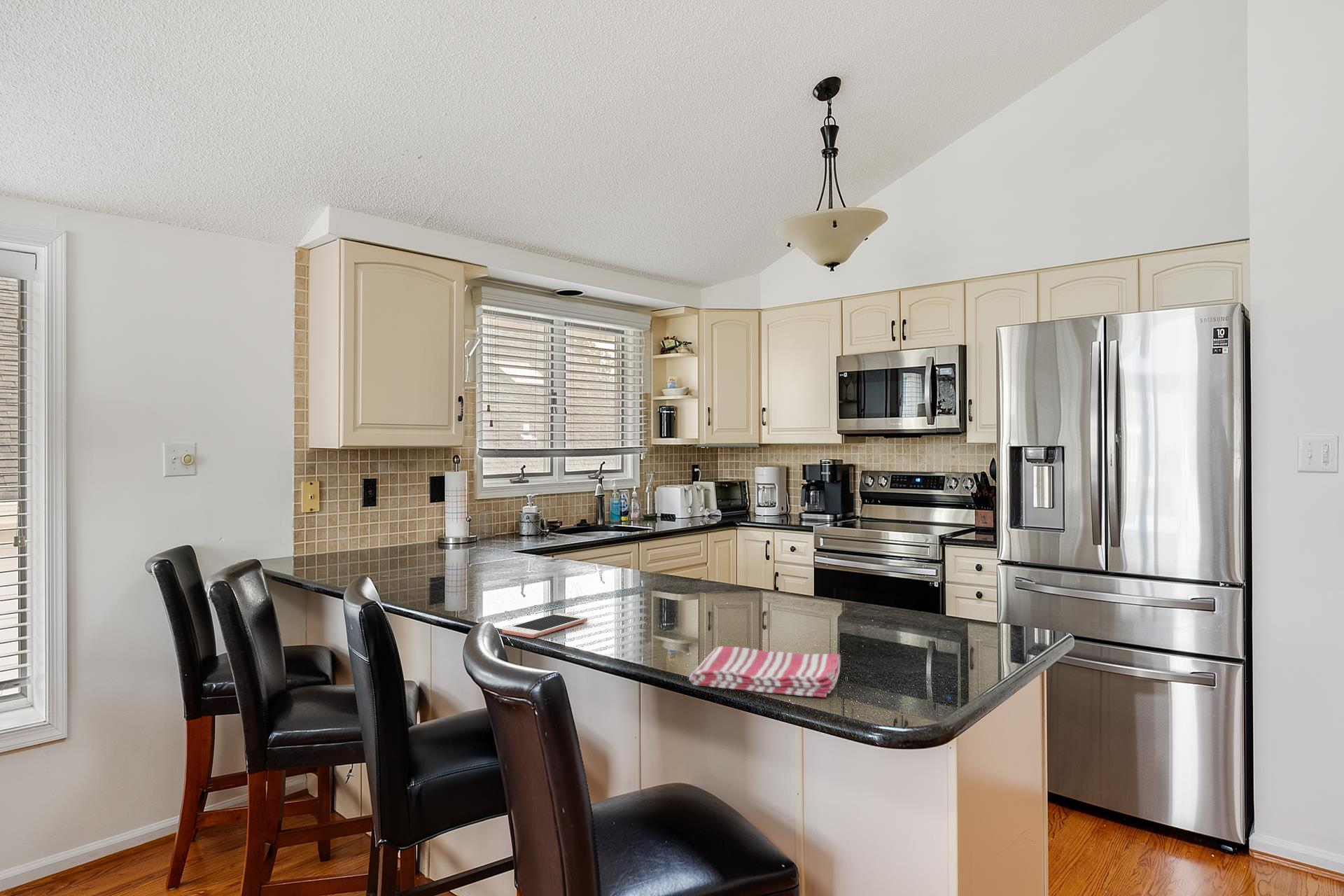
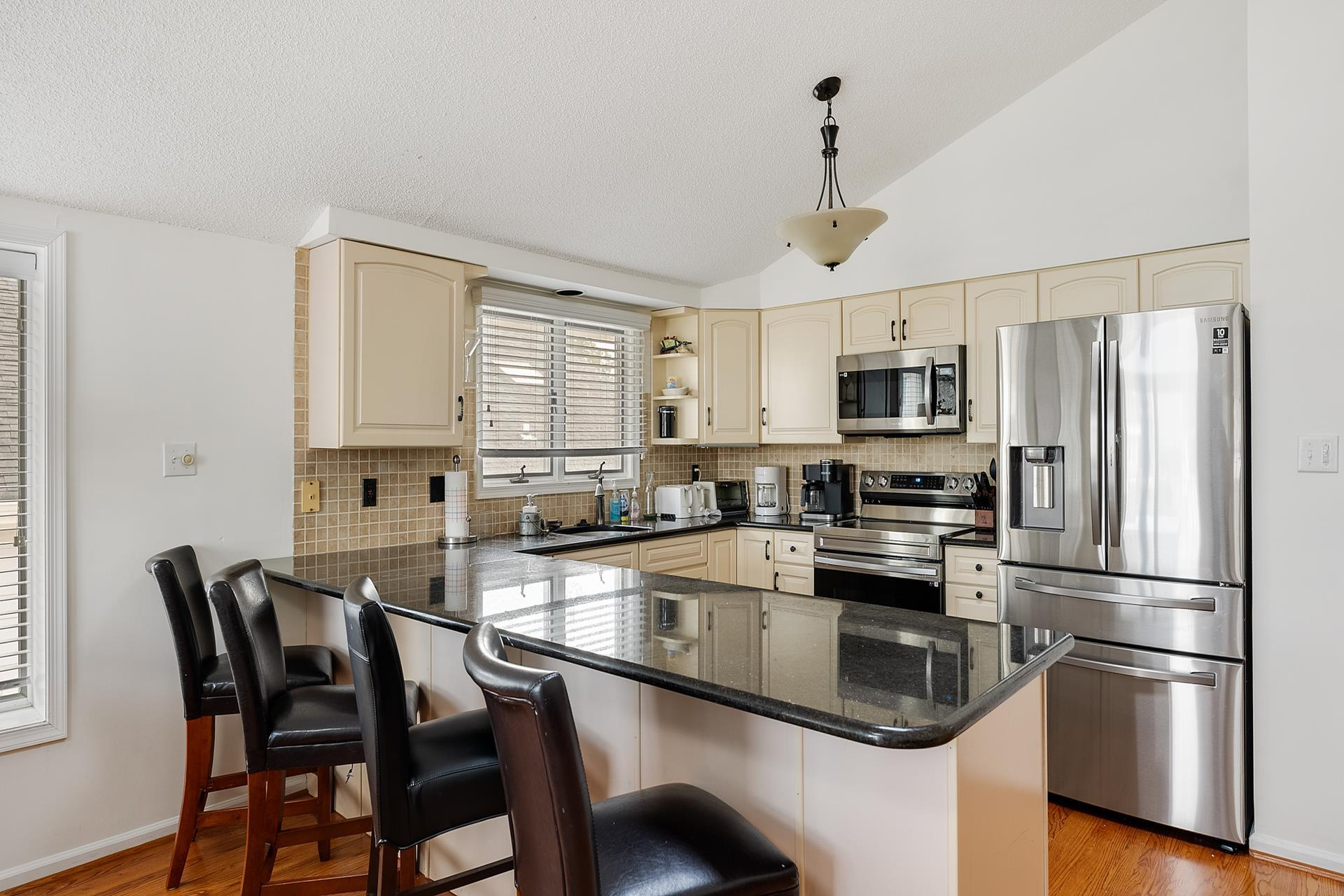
- dish towel [688,646,841,698]
- cell phone [502,612,588,638]
